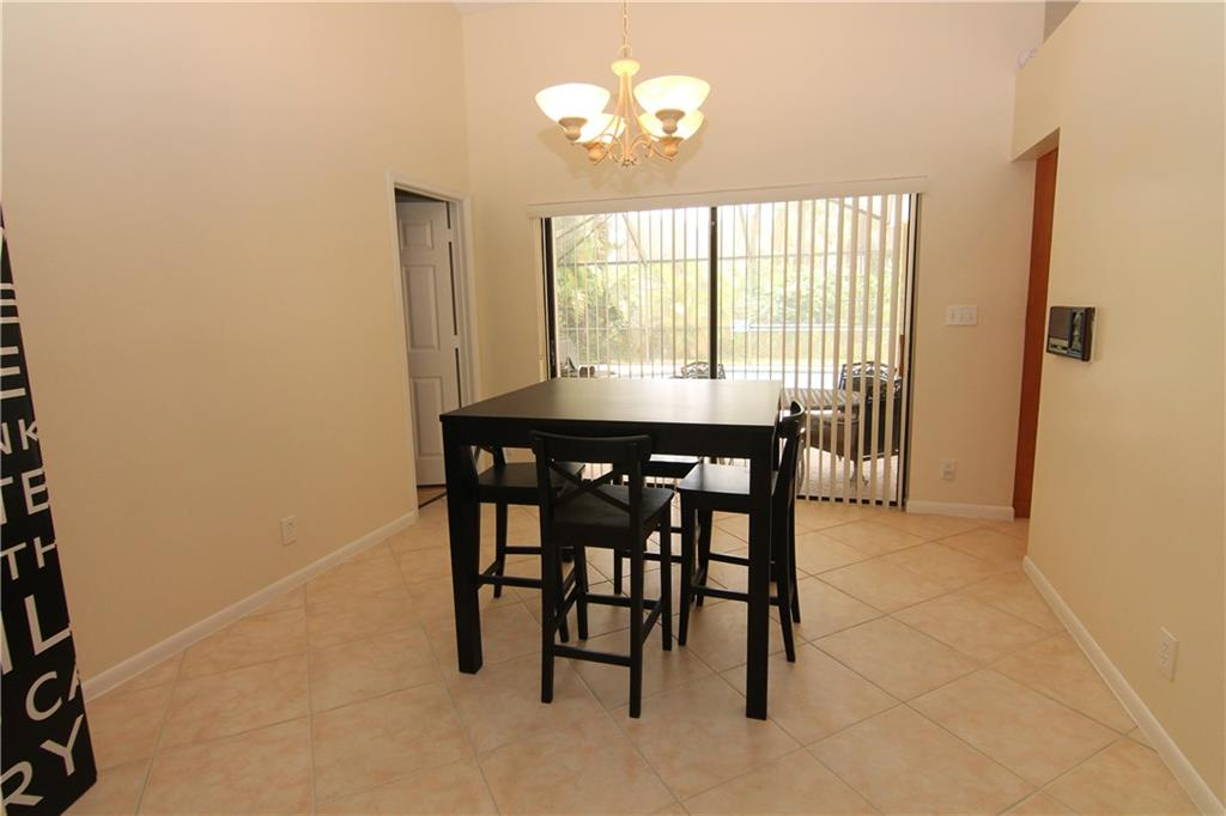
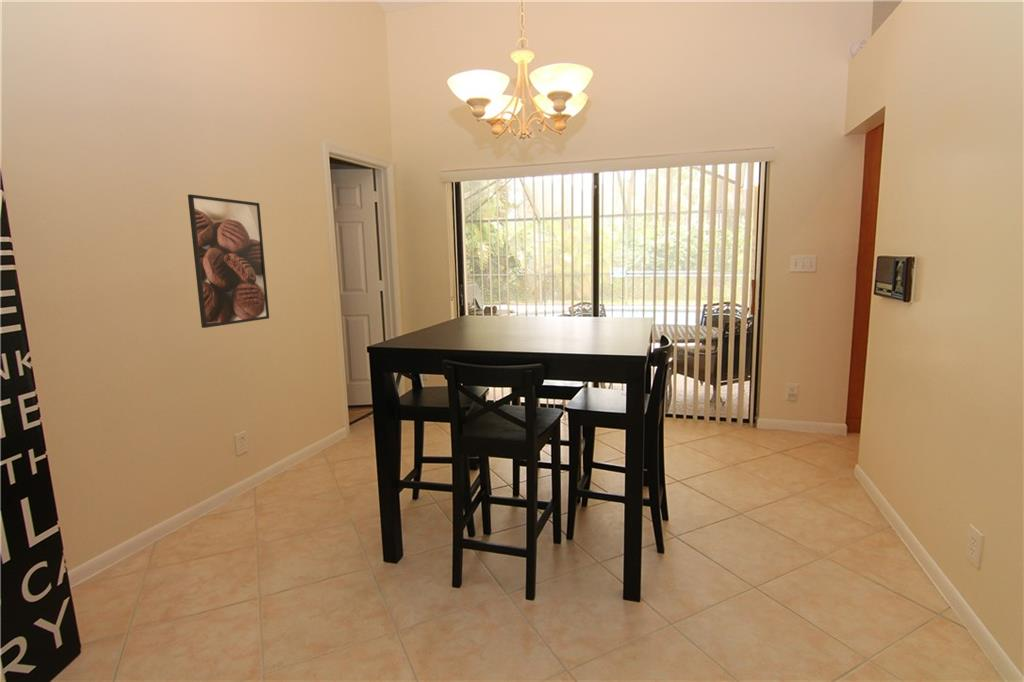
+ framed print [187,193,270,329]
